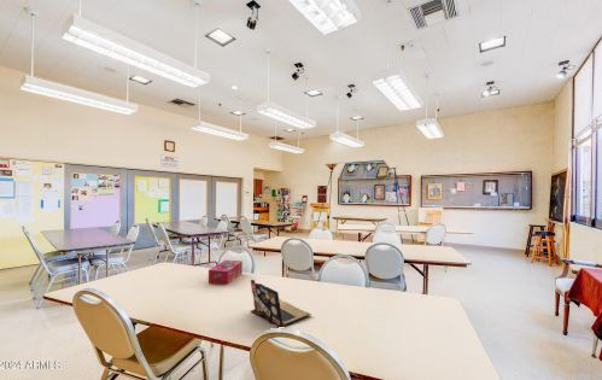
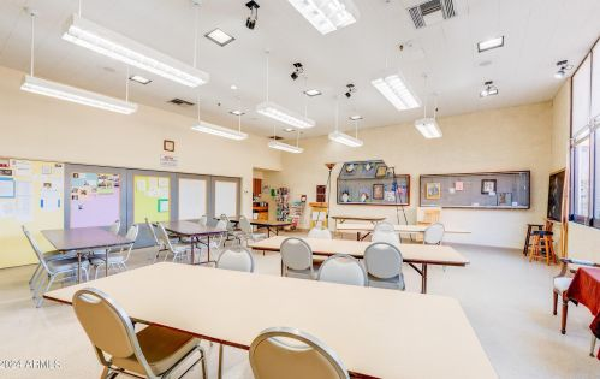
- laptop [250,279,312,329]
- tissue box [208,259,244,286]
